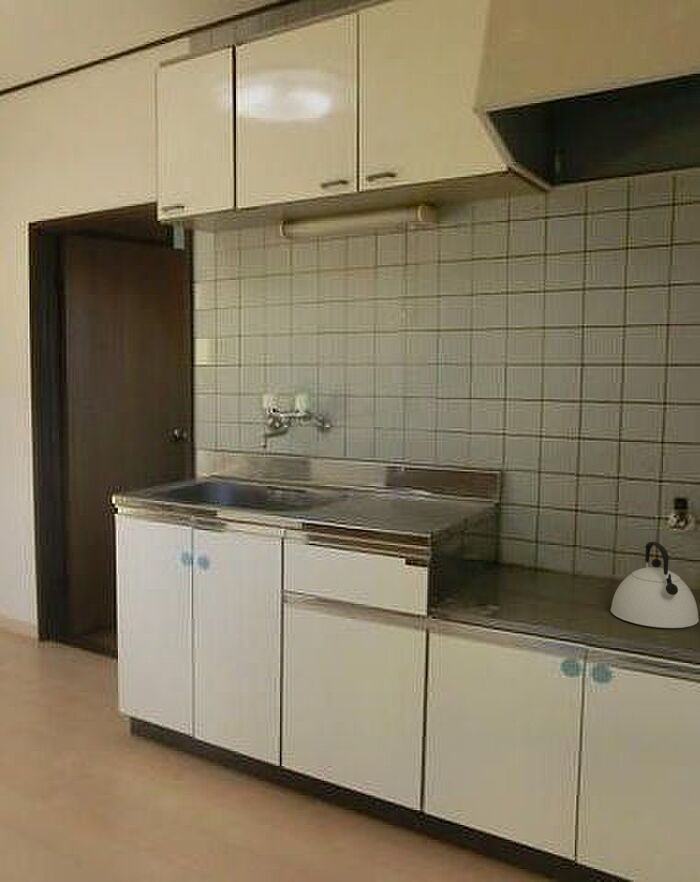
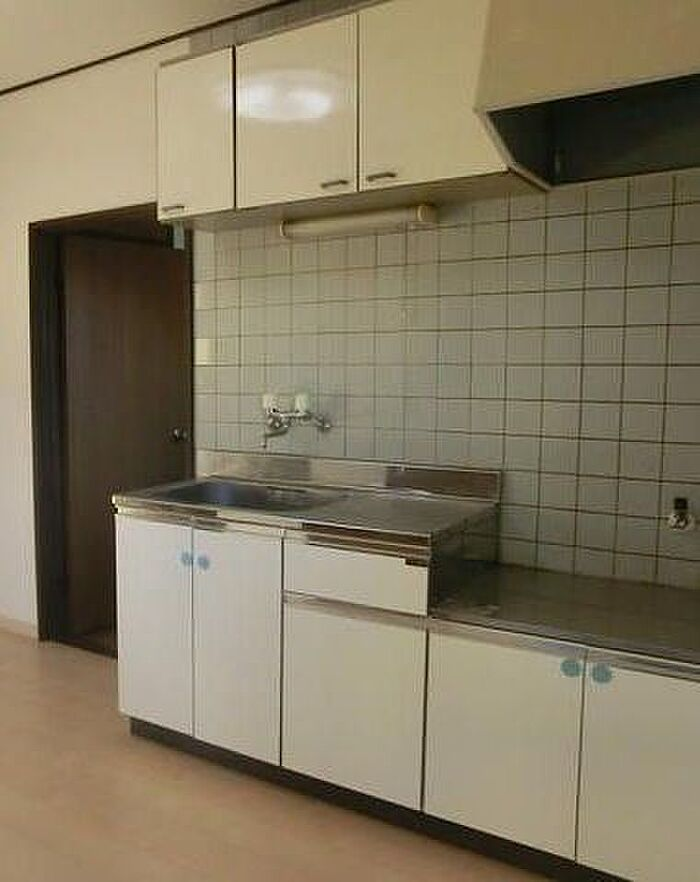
- kettle [610,541,700,629]
